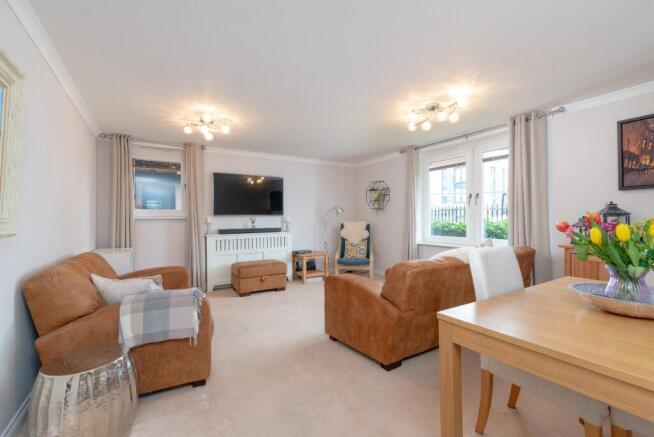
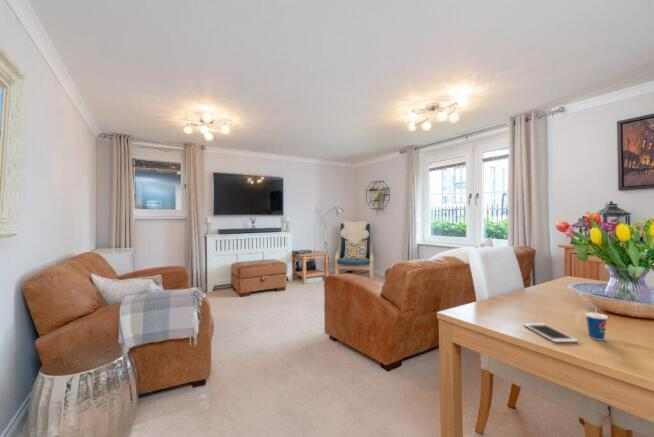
+ cell phone [522,322,579,343]
+ cup [584,301,609,341]
